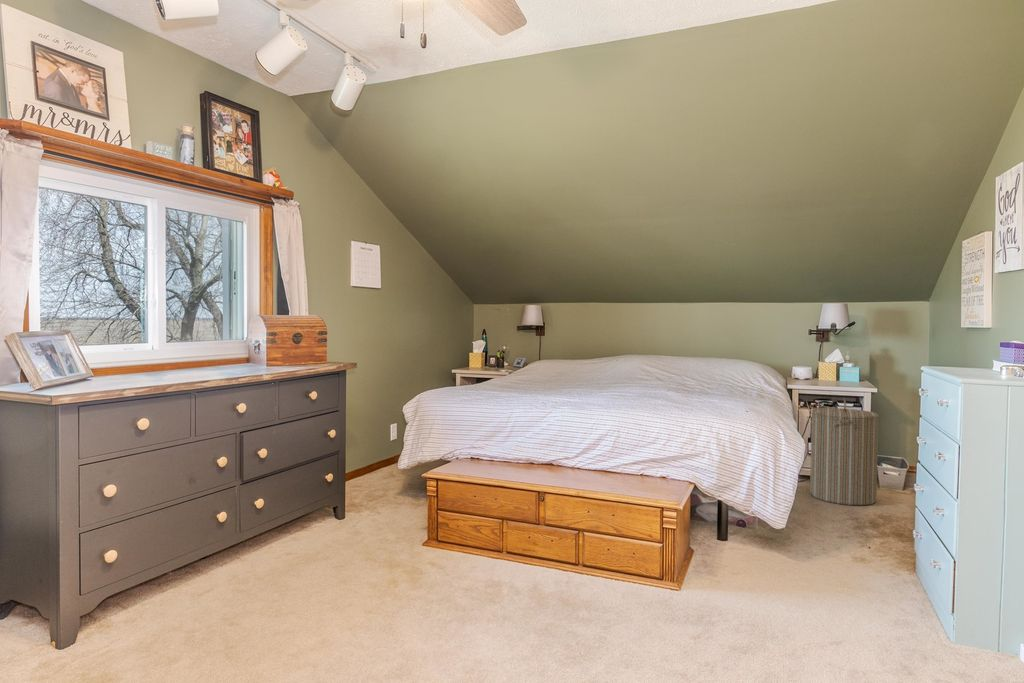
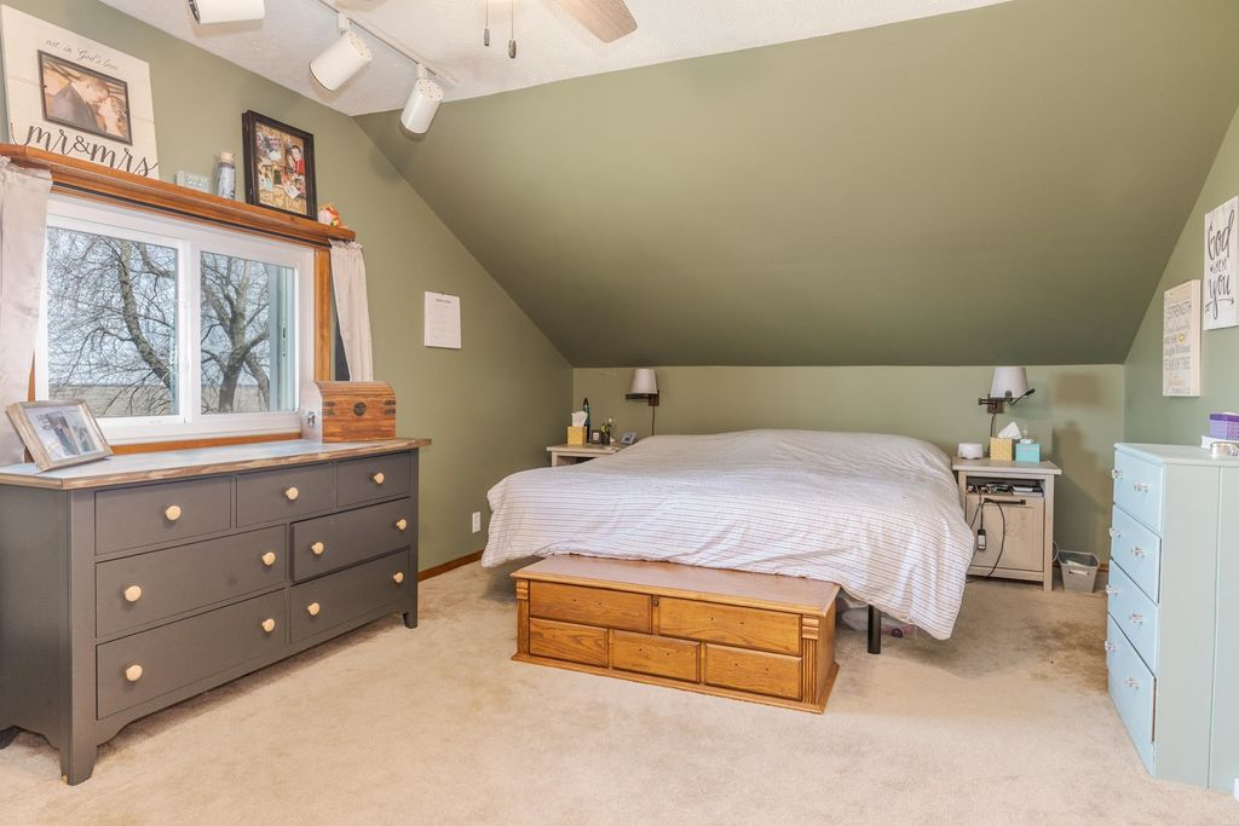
- laundry hamper [809,397,880,507]
